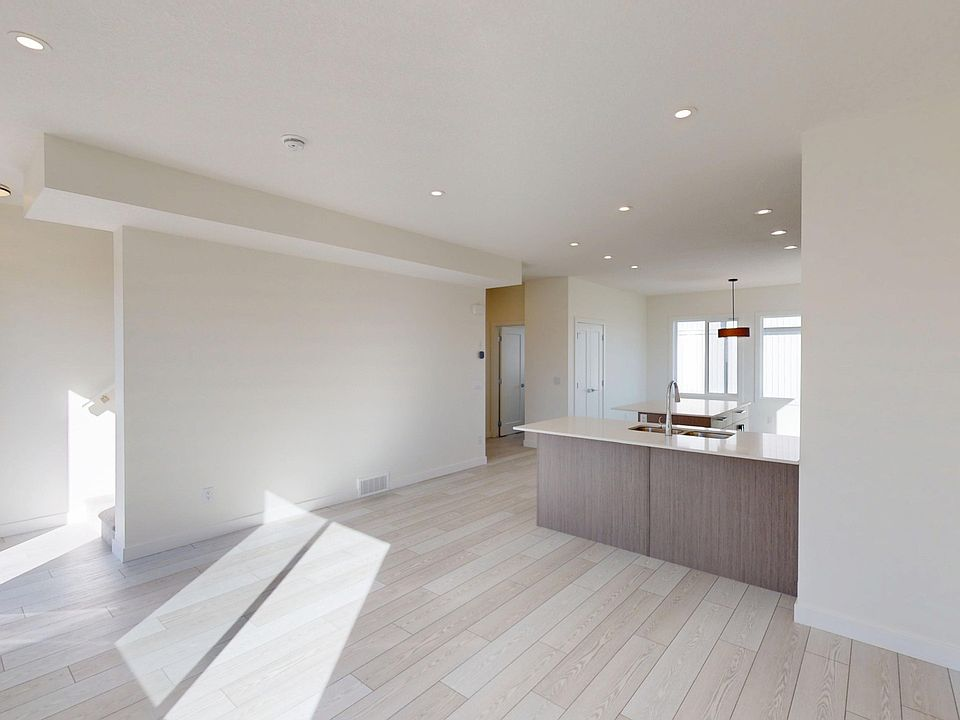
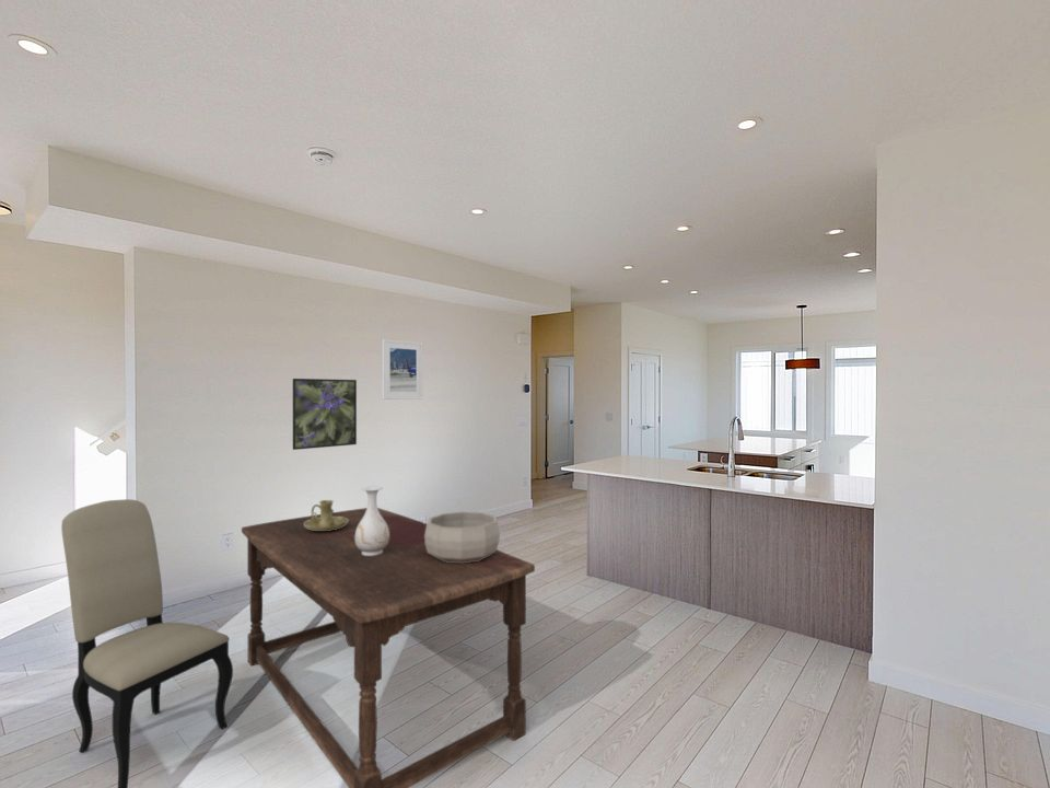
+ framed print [292,378,358,451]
+ dining table [241,507,536,788]
+ decorative bowl [424,511,501,564]
+ vase [354,485,389,556]
+ dining chair [60,498,234,788]
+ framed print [382,338,423,401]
+ candle holder [304,499,349,531]
